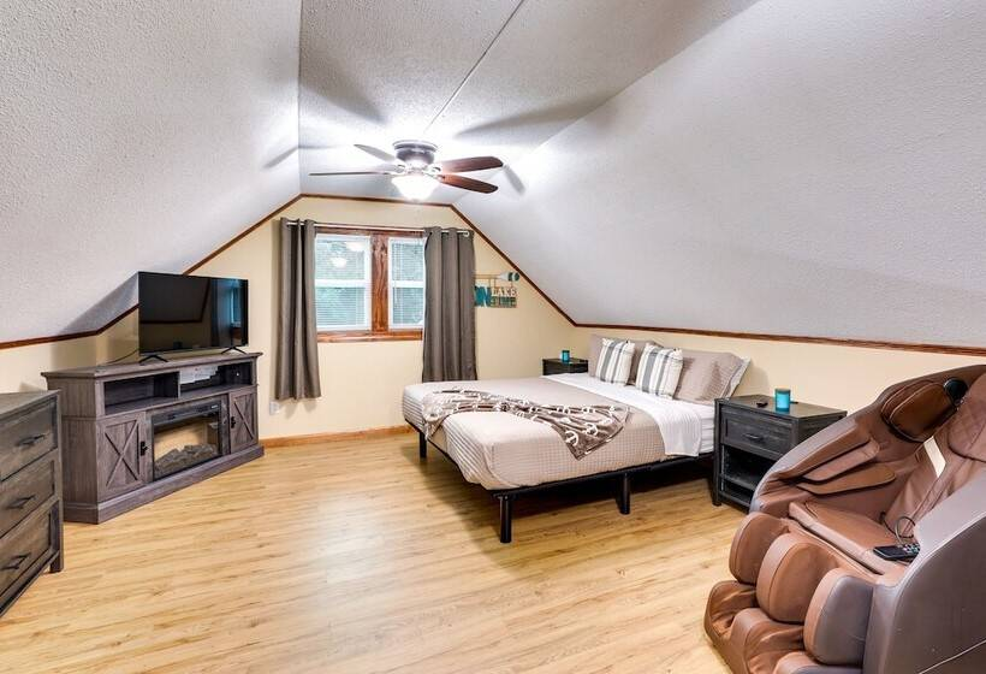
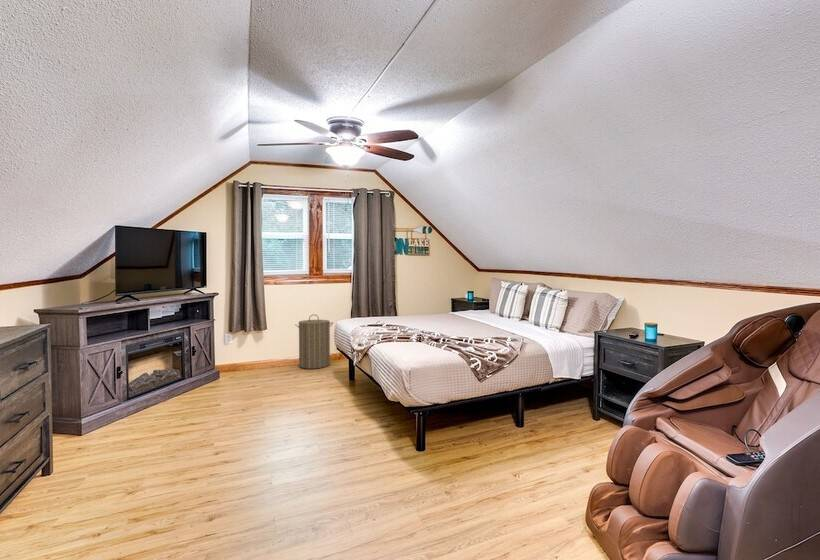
+ laundry hamper [294,313,334,370]
